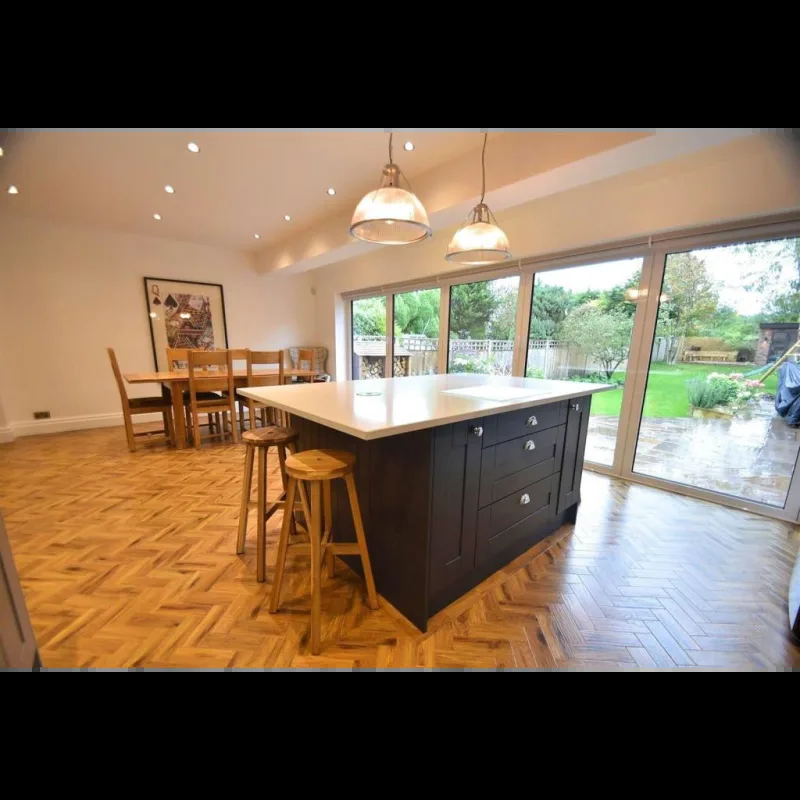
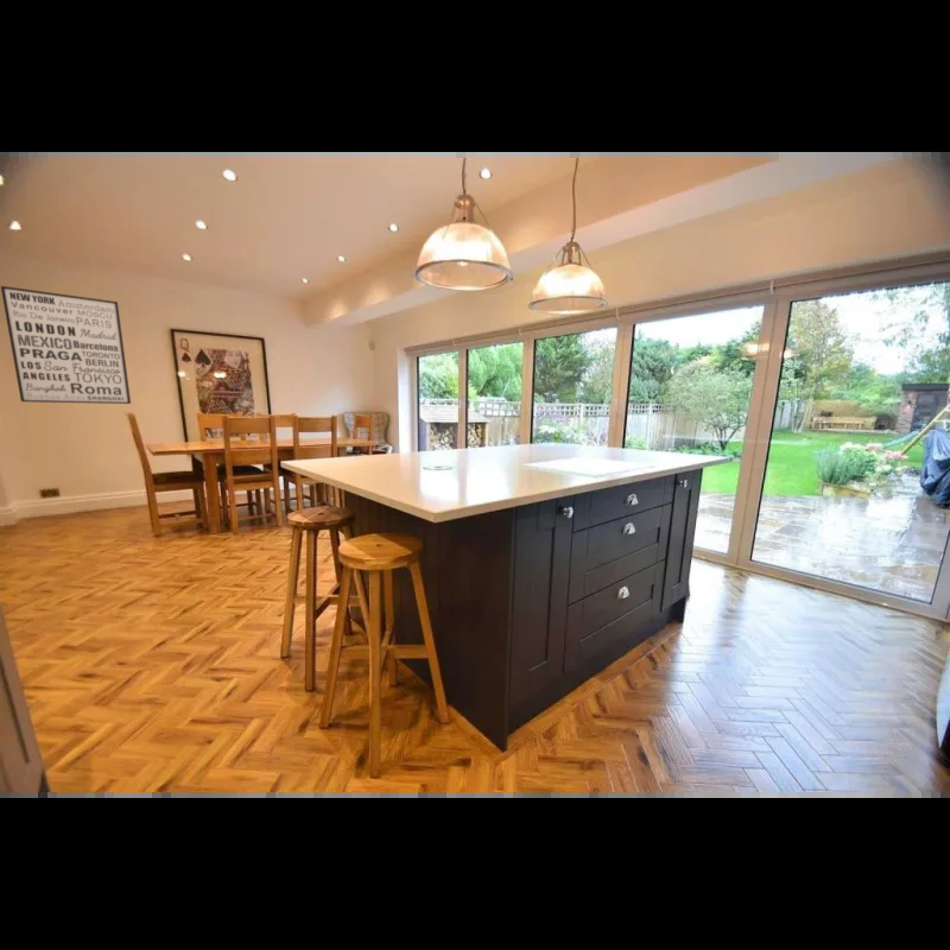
+ wall art [0,285,132,405]
